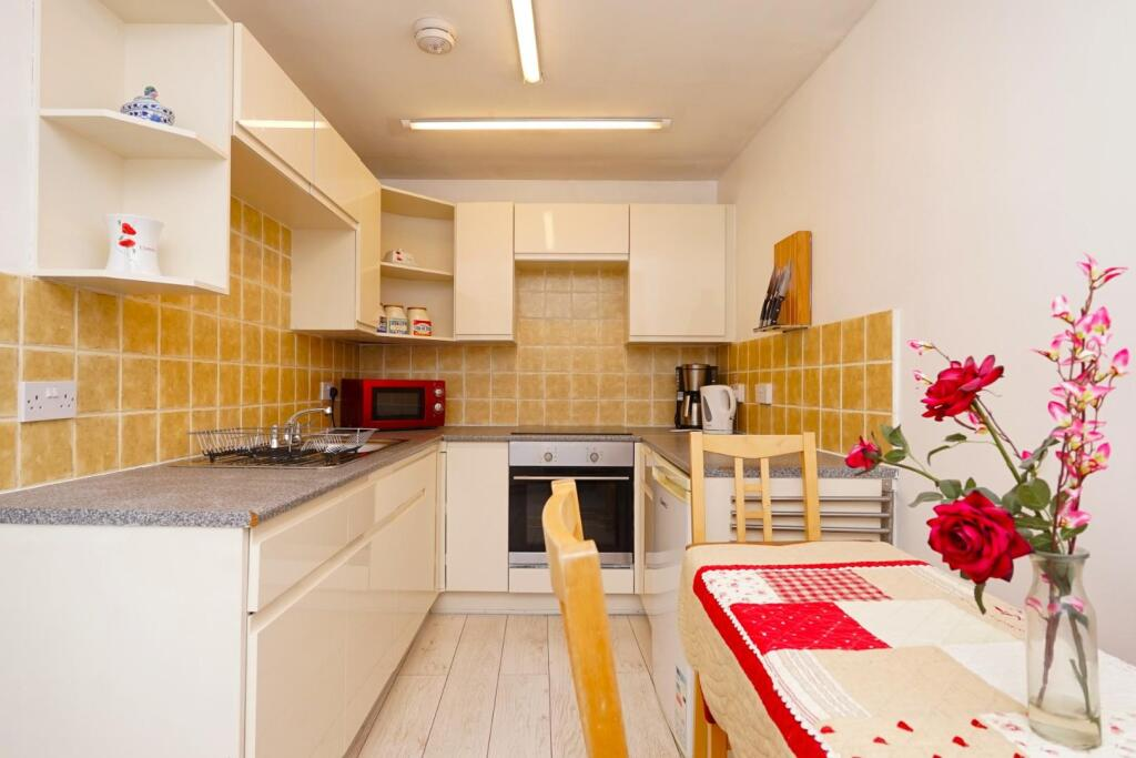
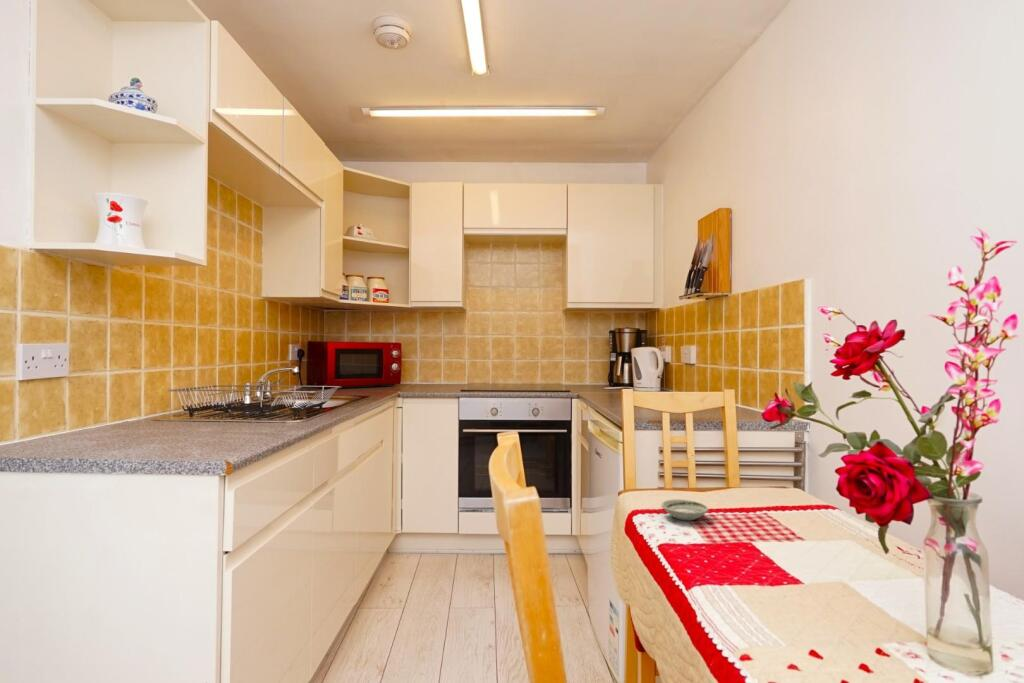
+ saucer [660,498,710,521]
